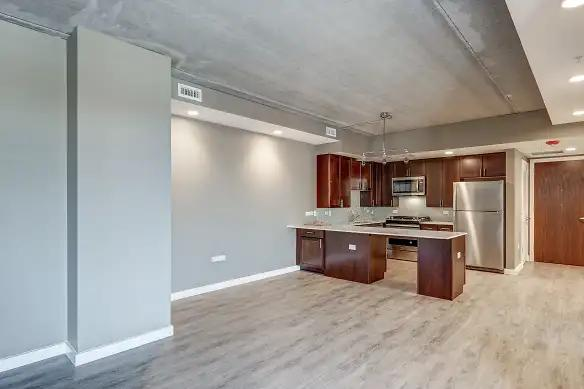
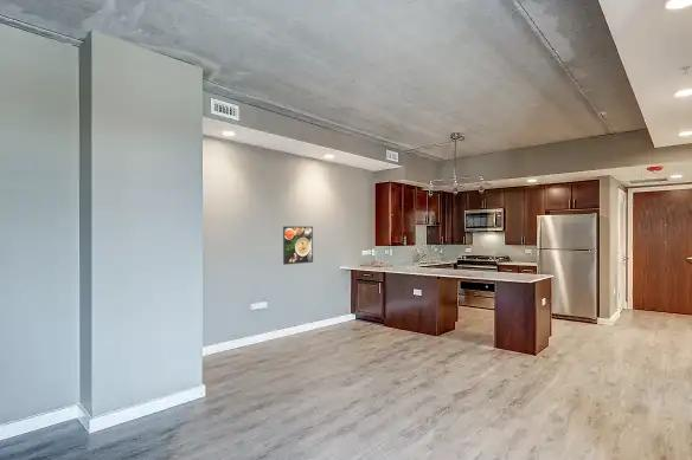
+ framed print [282,225,314,266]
